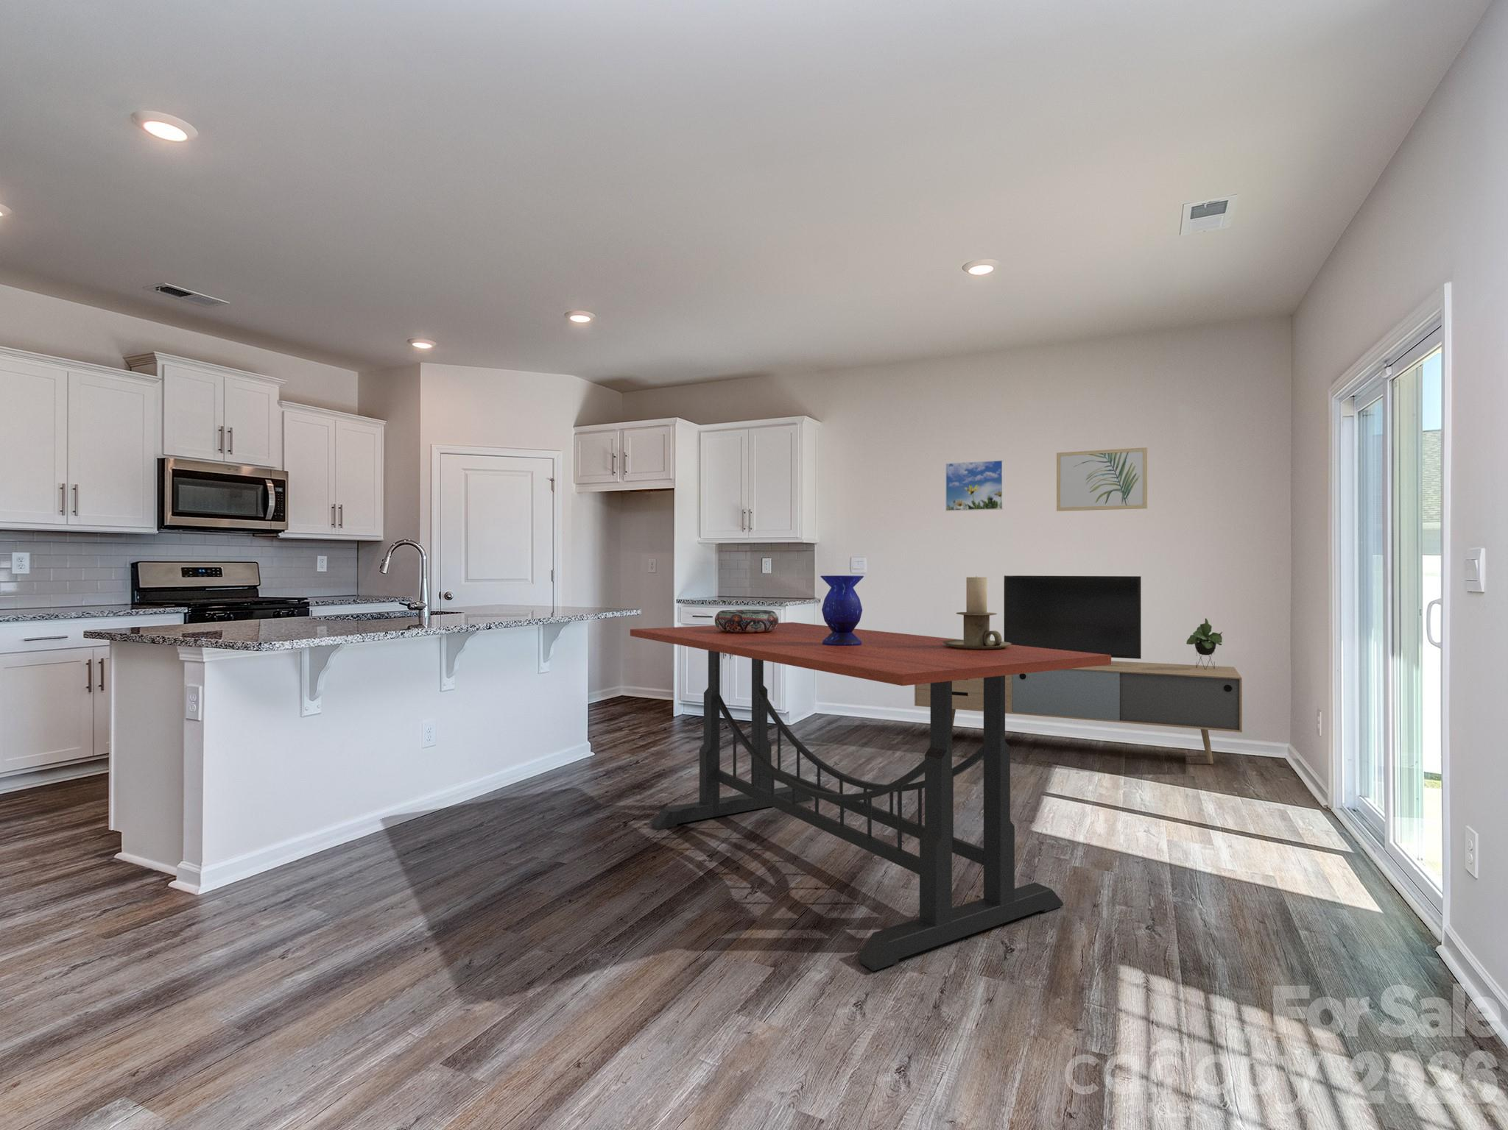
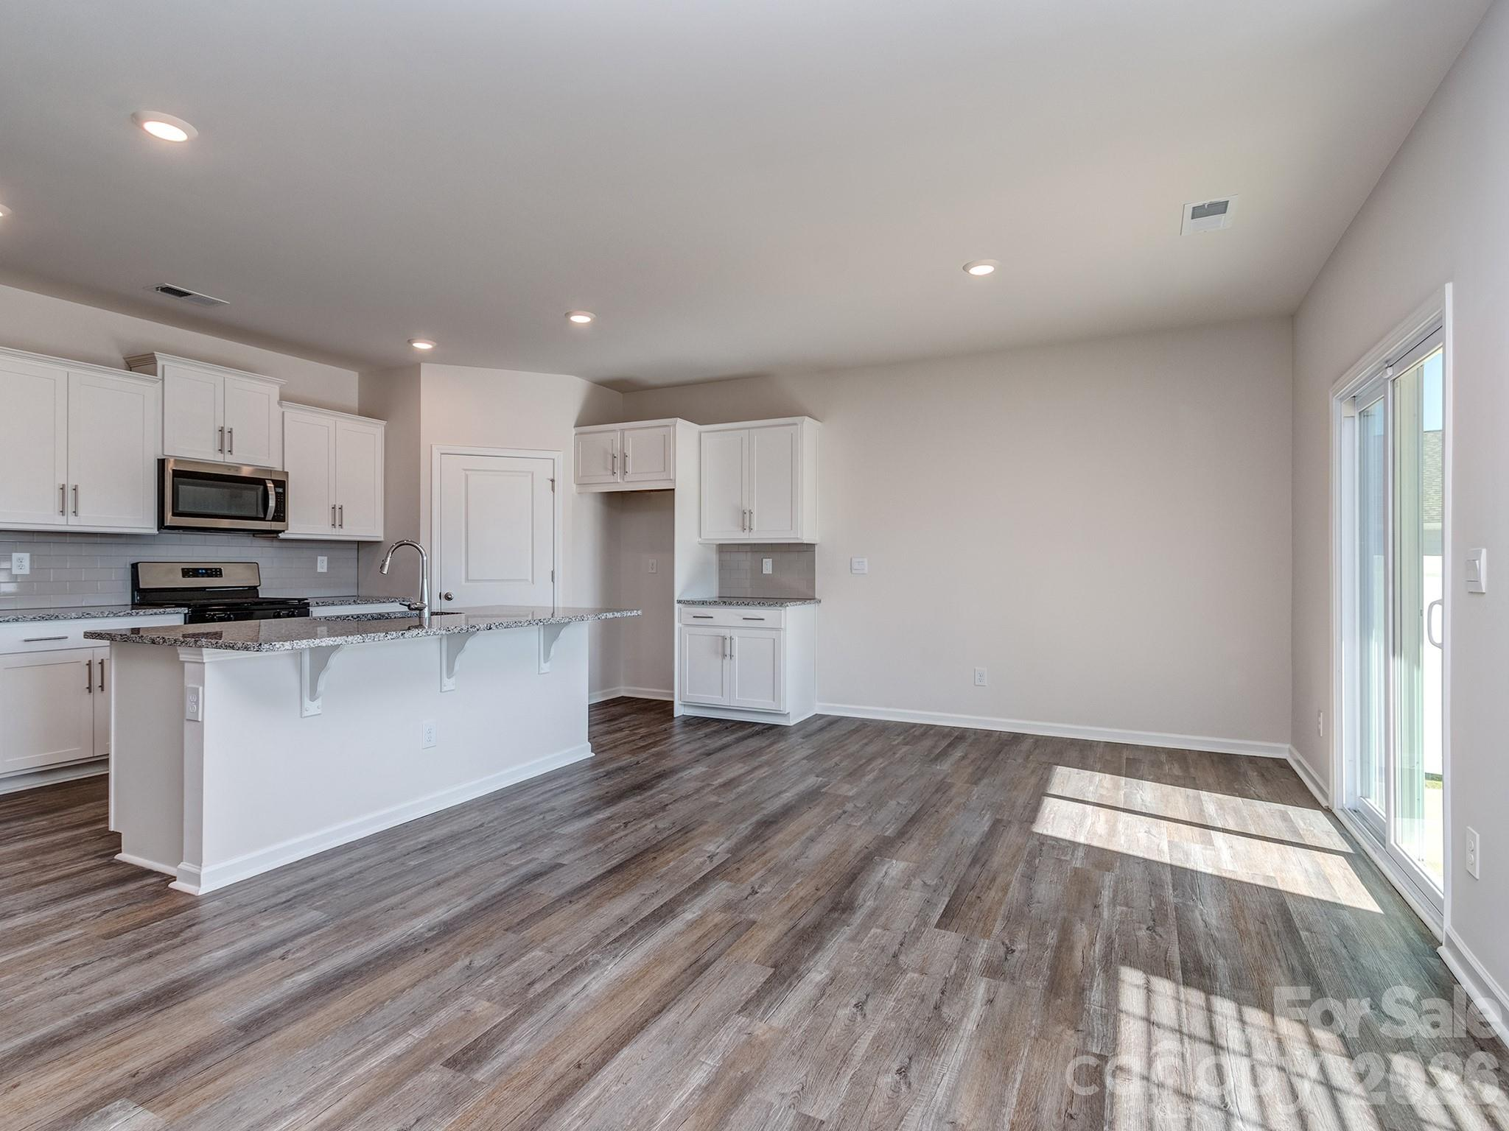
- media console [914,574,1243,764]
- wall art [1056,446,1148,512]
- vase [819,574,864,646]
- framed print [945,459,1003,512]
- candle holder [942,576,1010,649]
- dining table [629,622,1111,972]
- decorative bowl [715,609,779,633]
